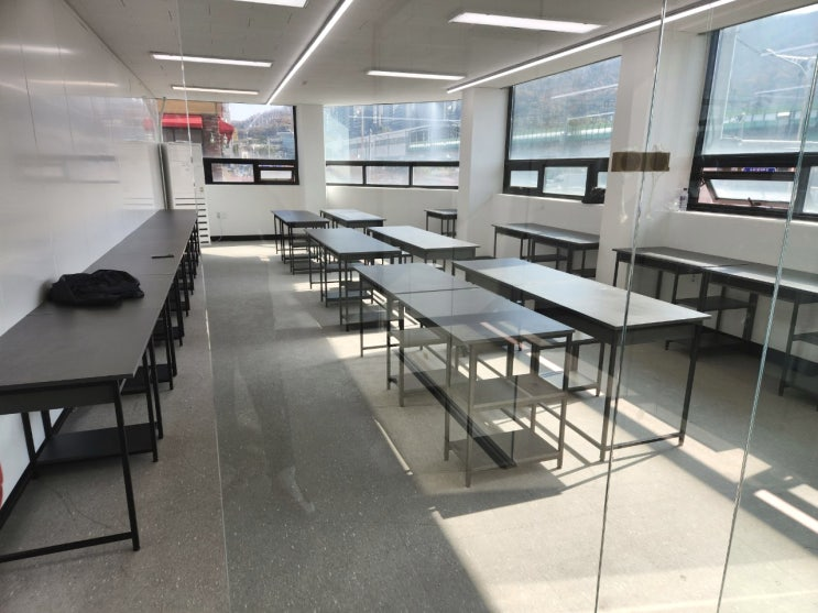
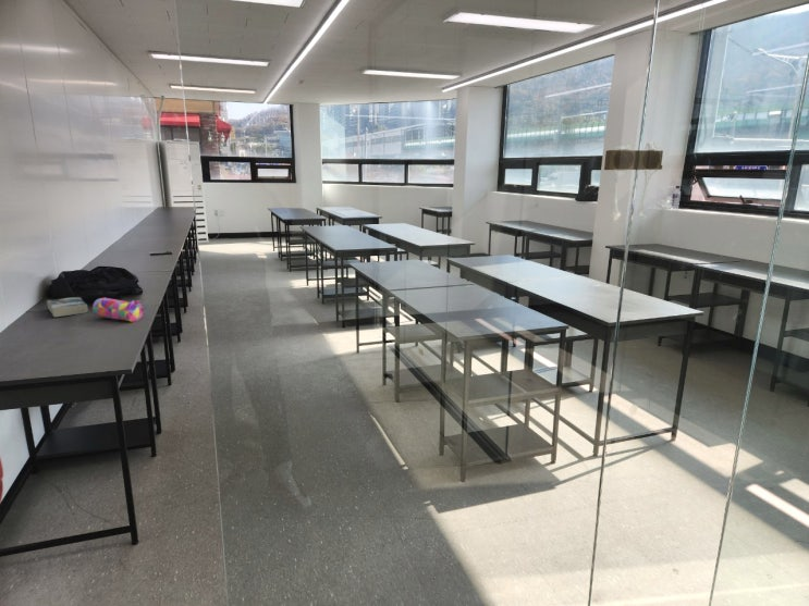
+ pencil case [91,297,147,323]
+ book [46,296,89,318]
